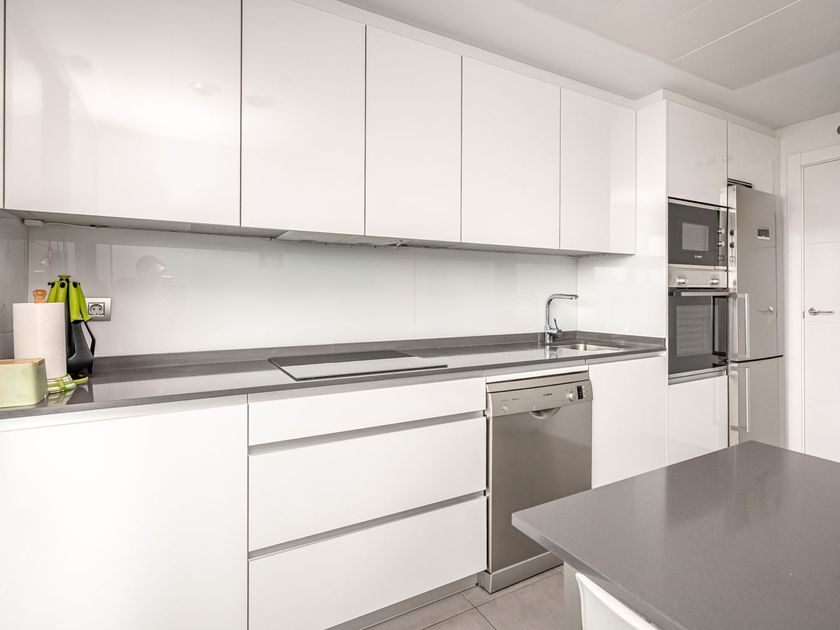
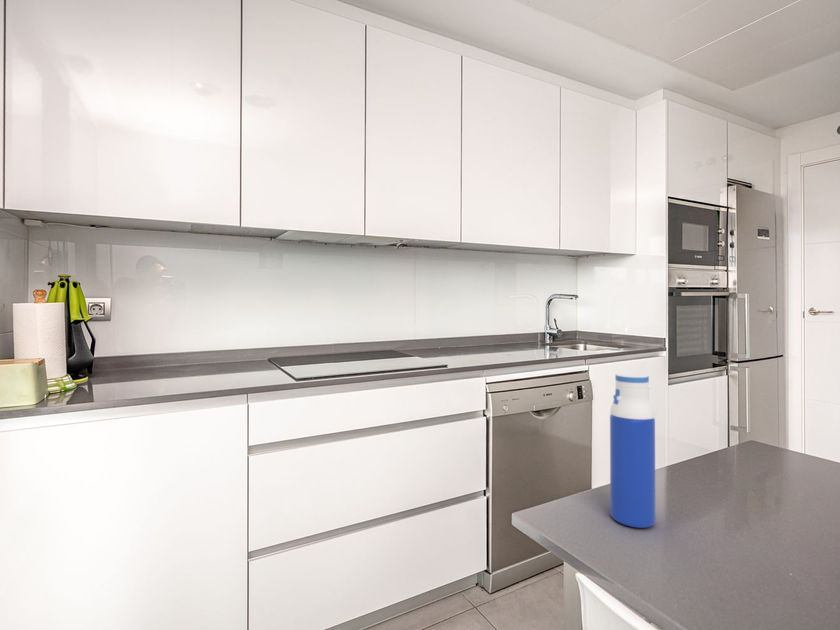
+ water bottle [609,373,656,529]
